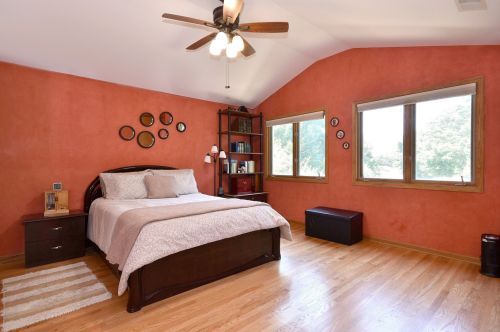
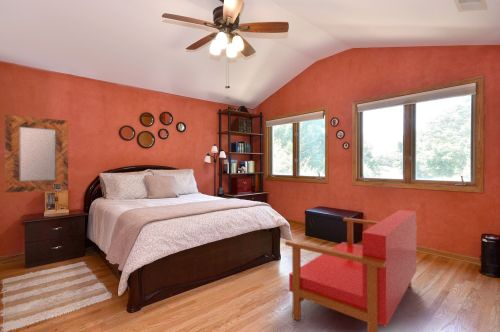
+ home mirror [4,114,69,194]
+ loveseat [284,209,418,332]
